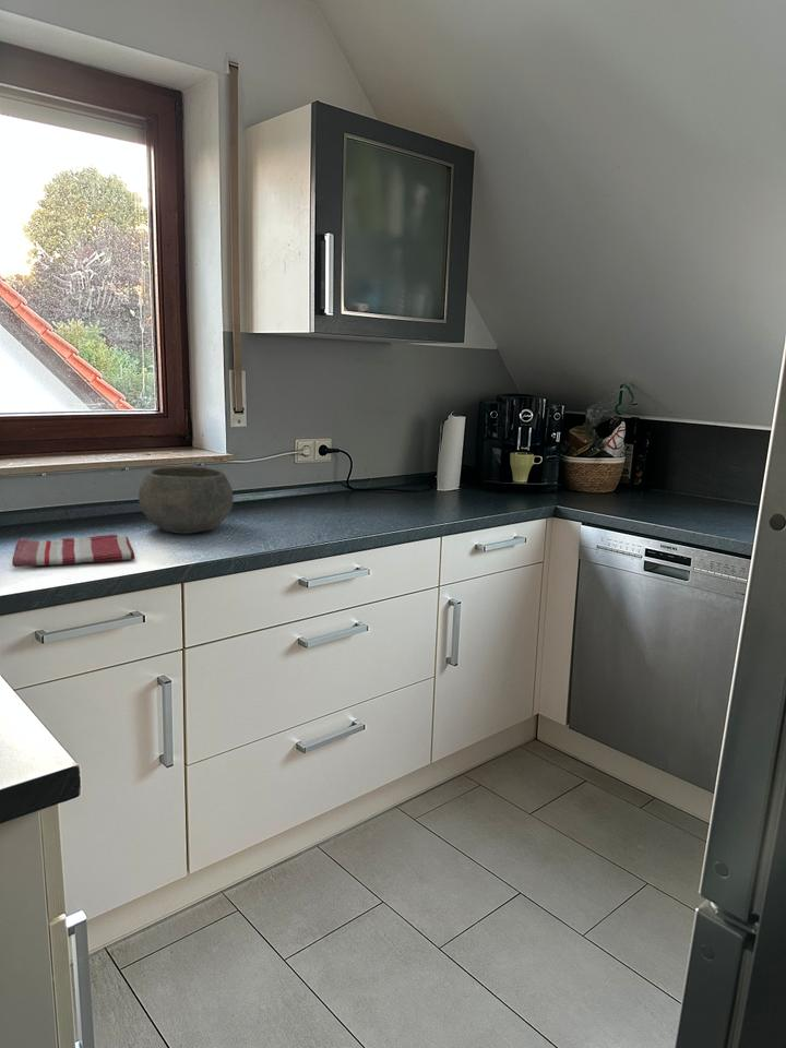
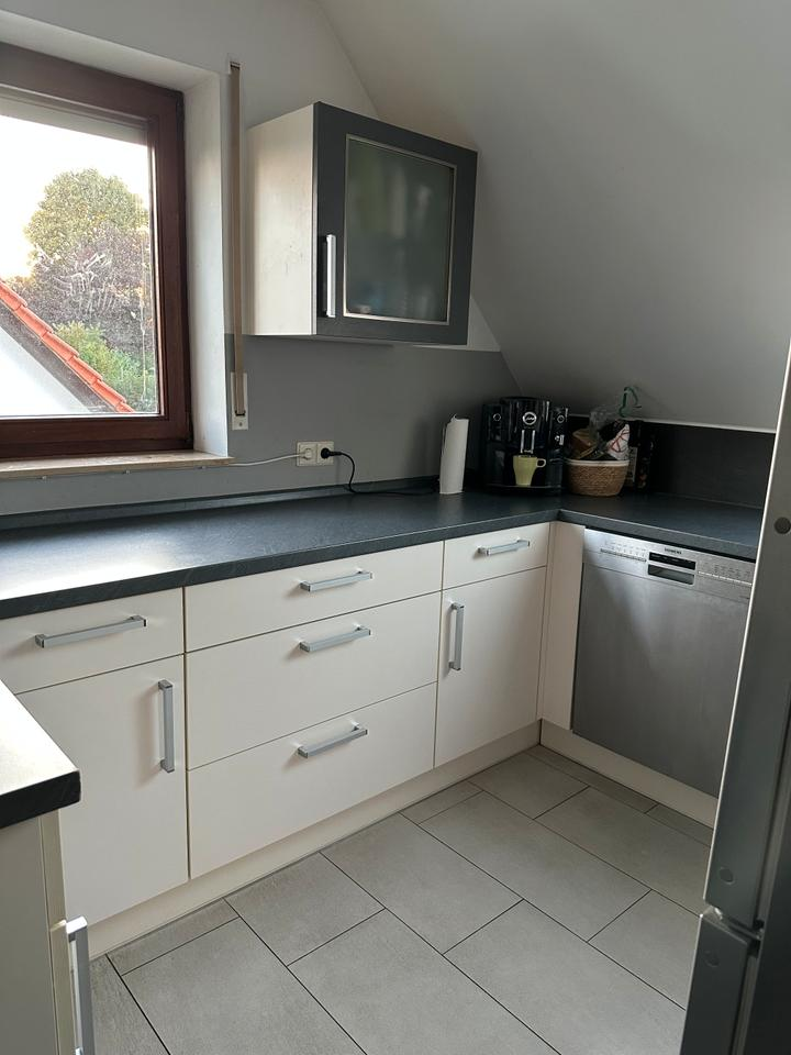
- dish towel [11,534,136,568]
- bowl [138,465,235,535]
